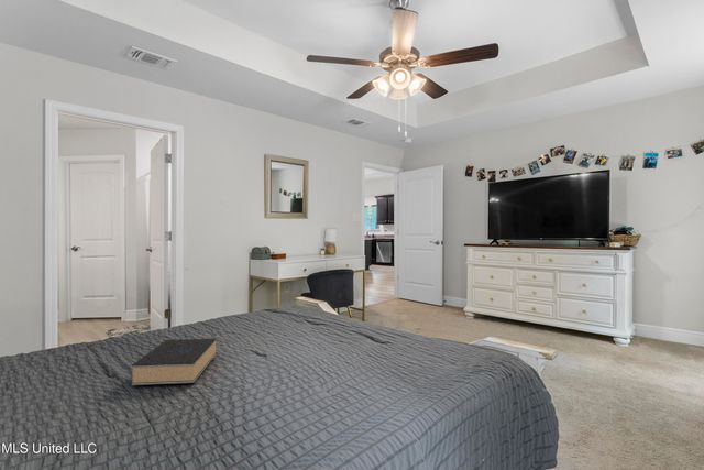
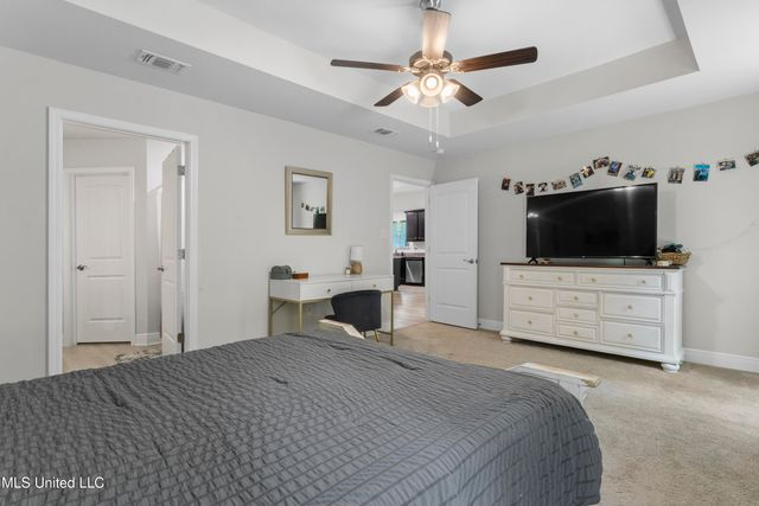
- book [131,338,218,386]
